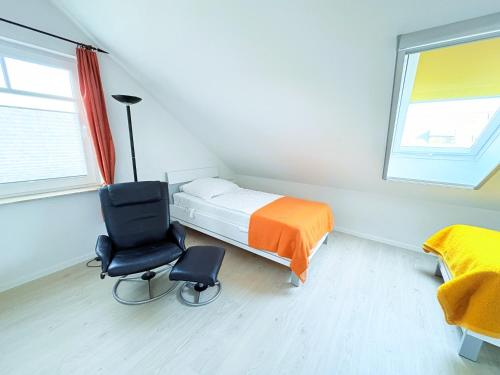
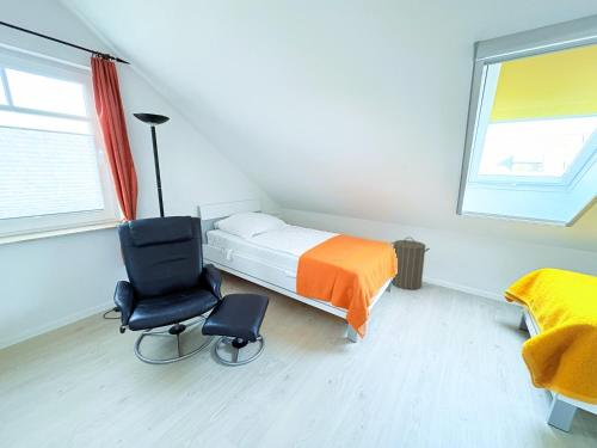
+ laundry hamper [389,237,430,290]
